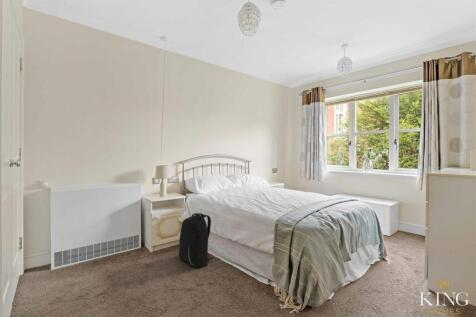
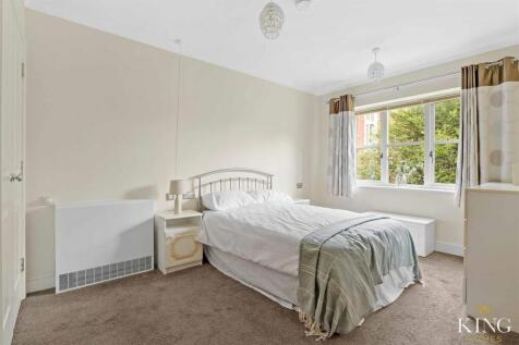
- backpack [177,212,214,269]
